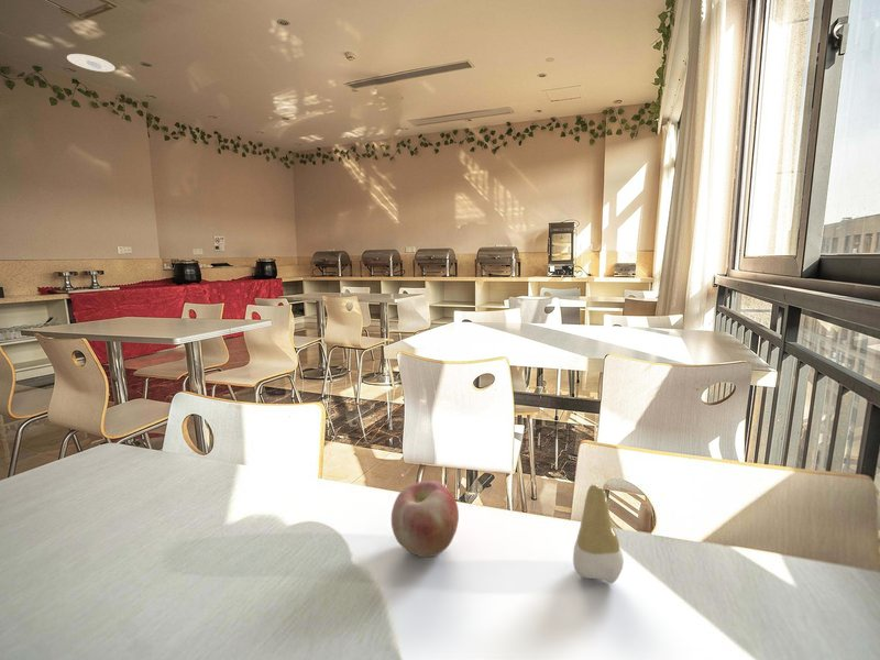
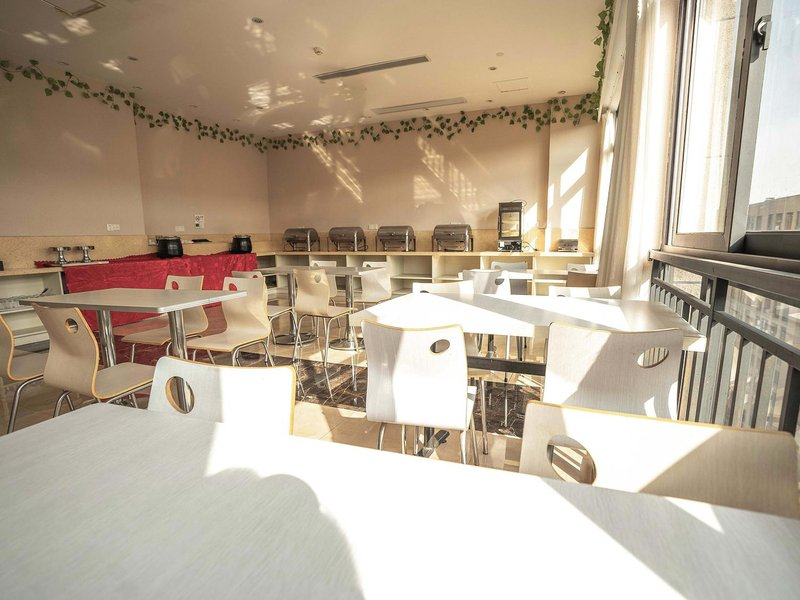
- tooth [572,483,625,585]
- apple [391,480,460,558]
- recessed light [66,53,117,73]
